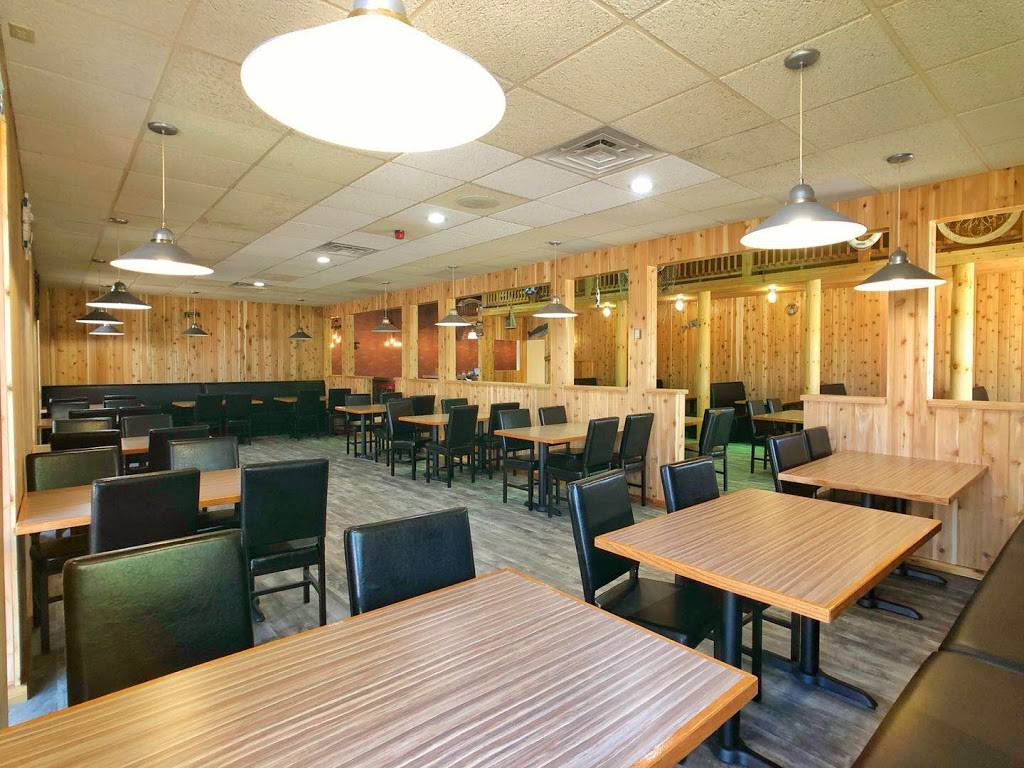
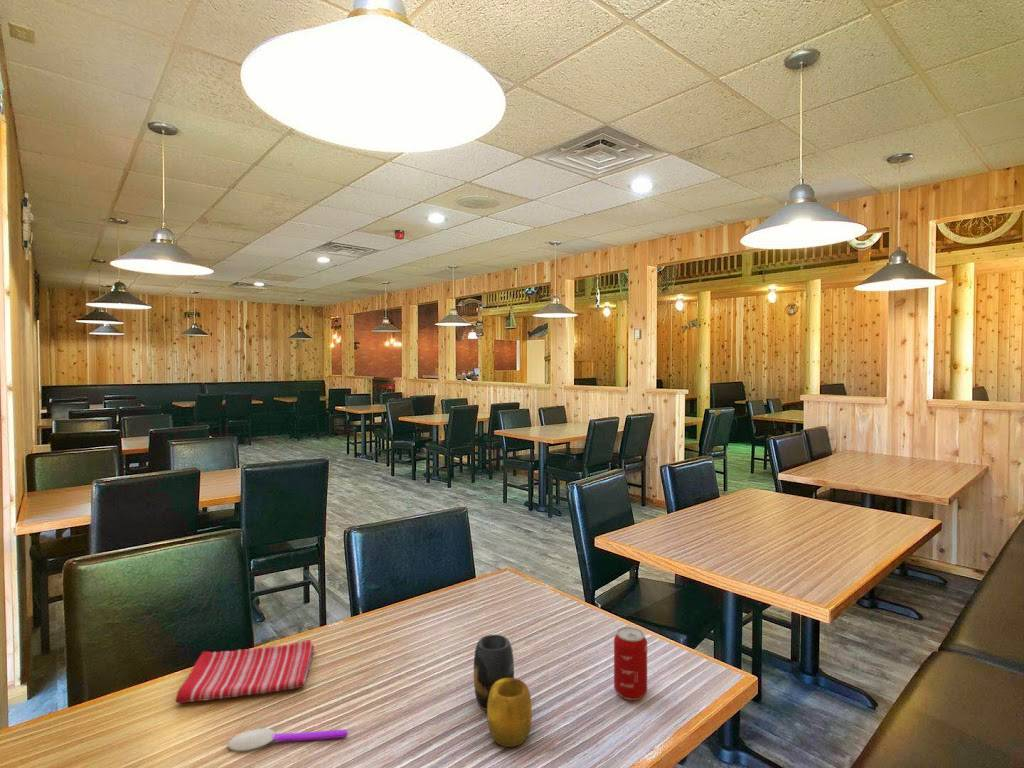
+ spoon [227,728,348,752]
+ vase [473,634,533,748]
+ dish towel [175,639,315,704]
+ beverage can [613,626,648,701]
